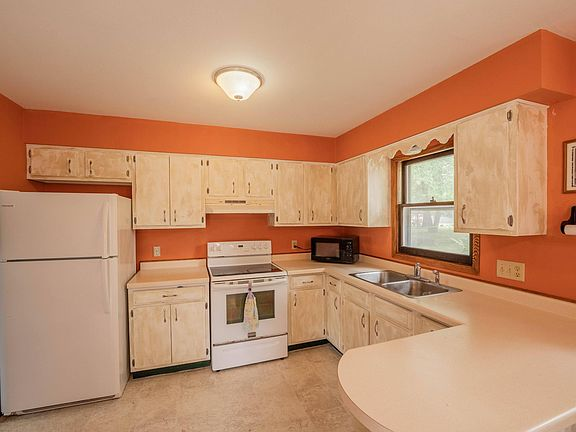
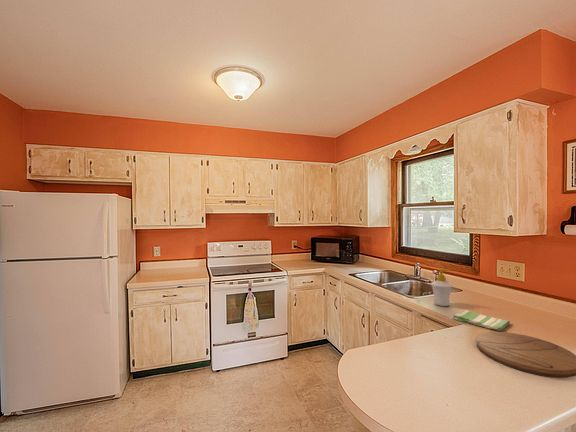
+ dish towel [452,308,511,332]
+ cutting board [476,331,576,378]
+ soap bottle [430,267,453,307]
